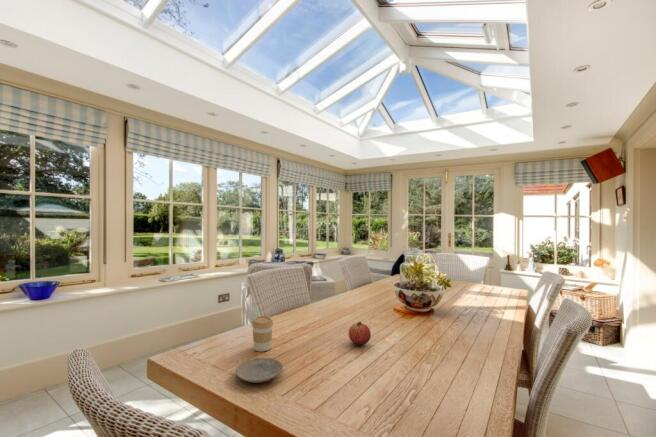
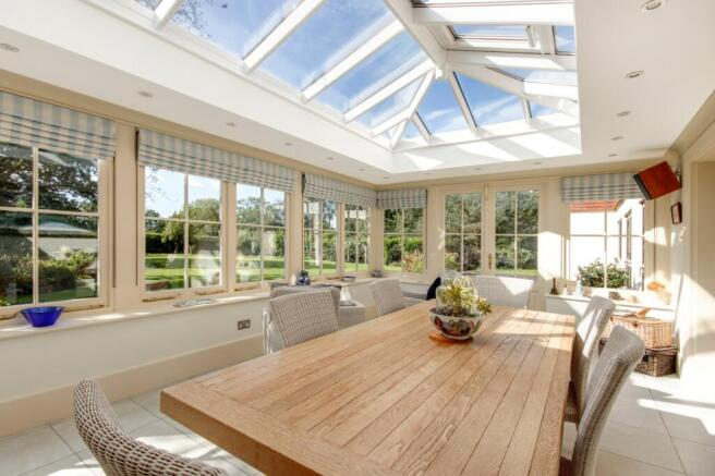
- fruit [347,321,372,346]
- plate [235,357,284,384]
- coffee cup [251,315,274,352]
